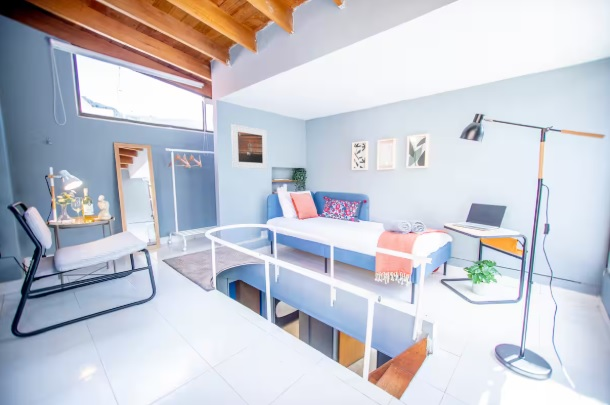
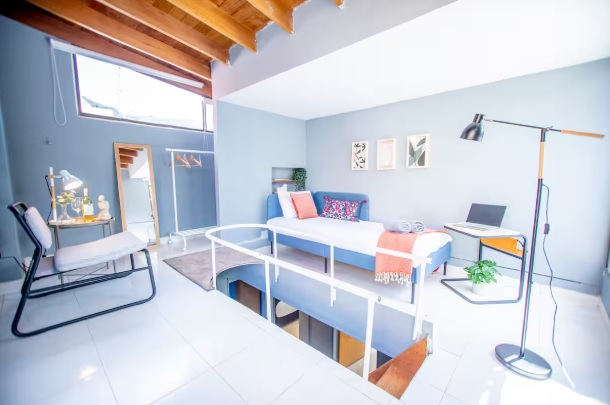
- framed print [230,123,269,170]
